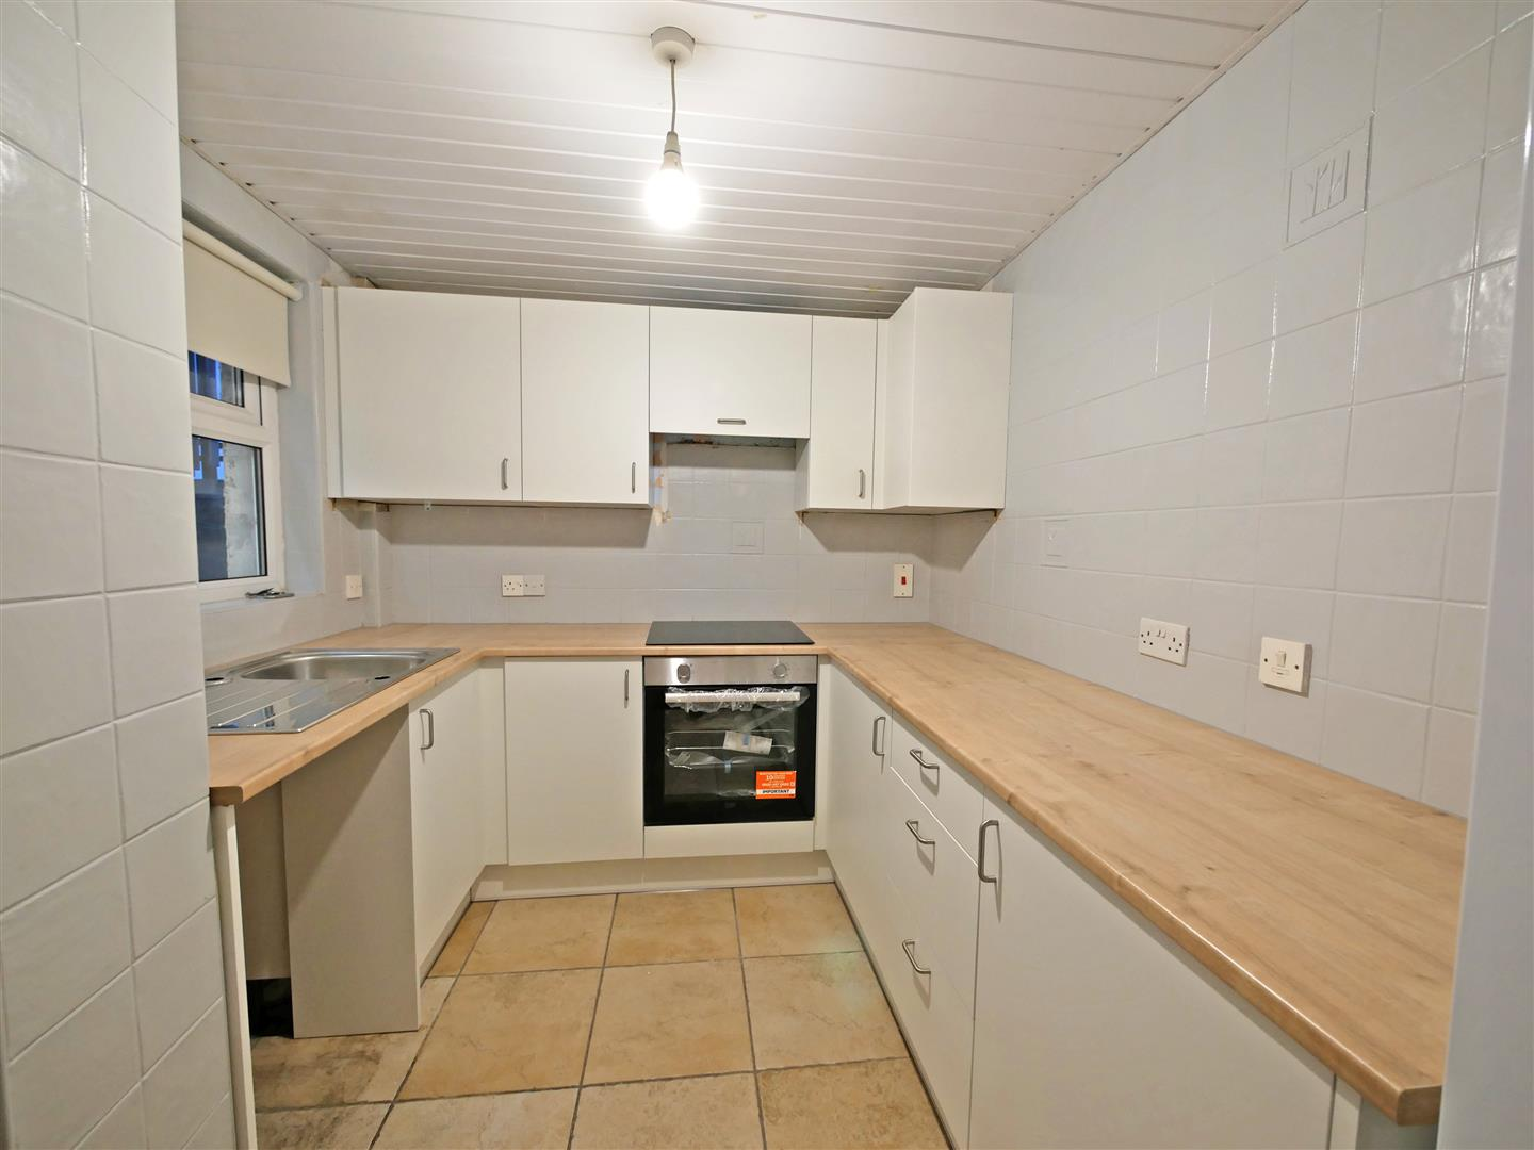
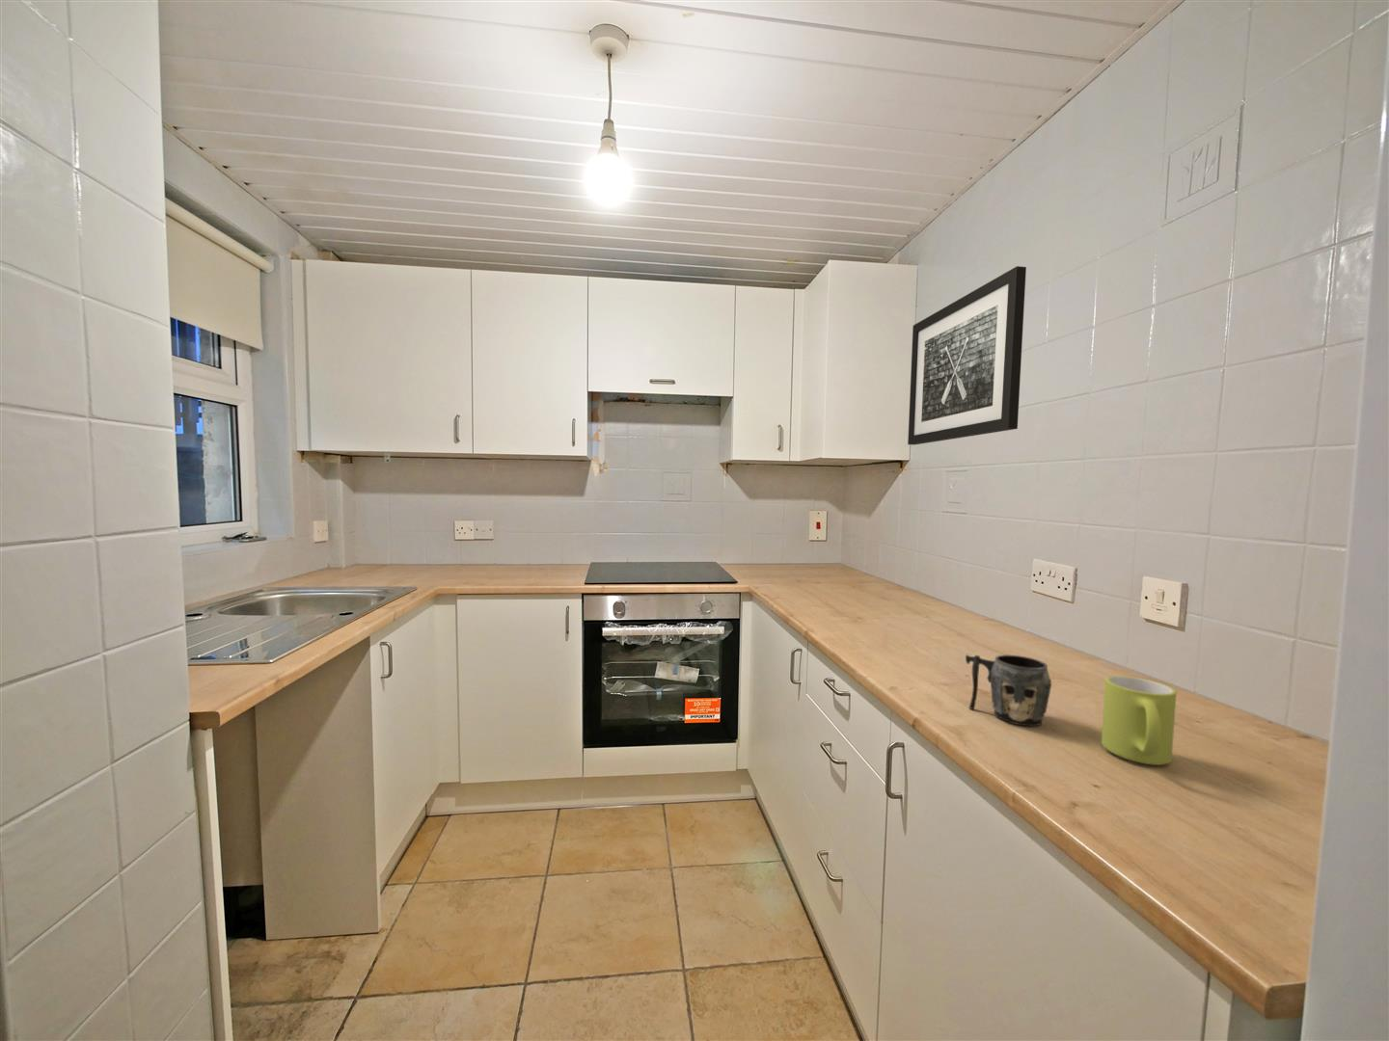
+ mug [1100,675,1178,767]
+ mug [965,654,1052,727]
+ wall art [907,265,1027,445]
